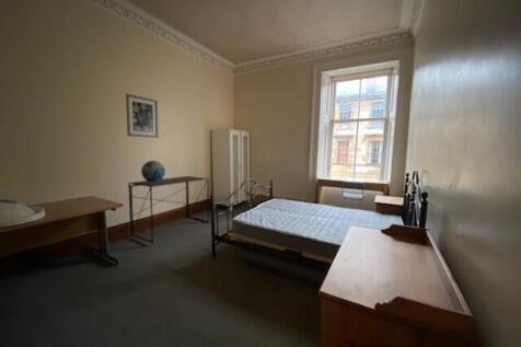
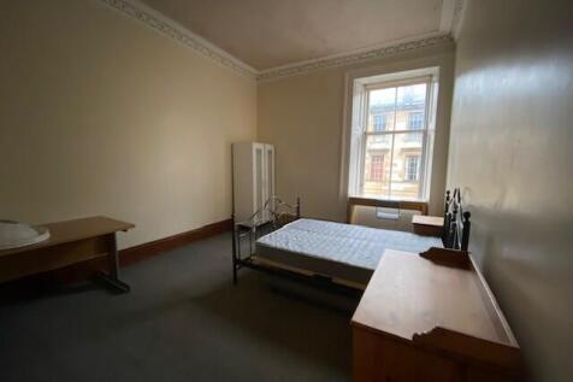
- wall art [125,93,160,139]
- globe [140,160,166,183]
- desk [127,175,210,245]
